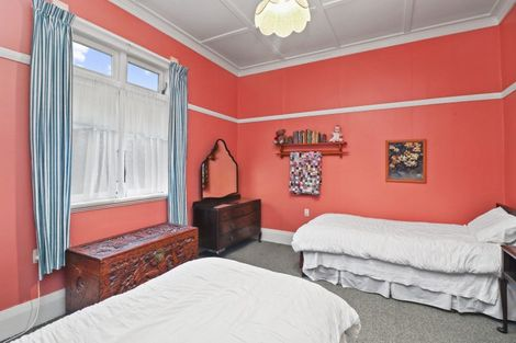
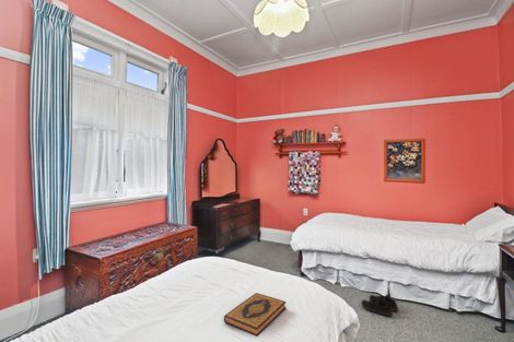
+ hardback book [223,292,287,338]
+ shoe [361,294,399,317]
